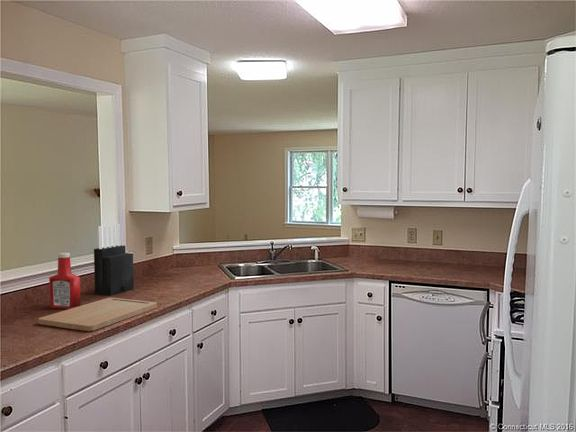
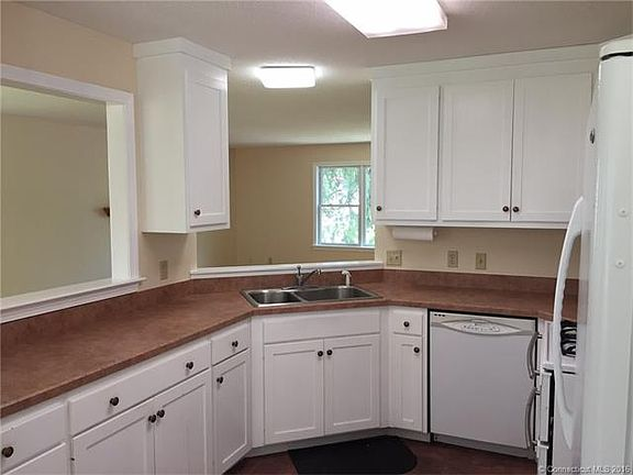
- soap bottle [48,252,82,310]
- cutting board [38,297,158,332]
- knife block [93,223,135,296]
